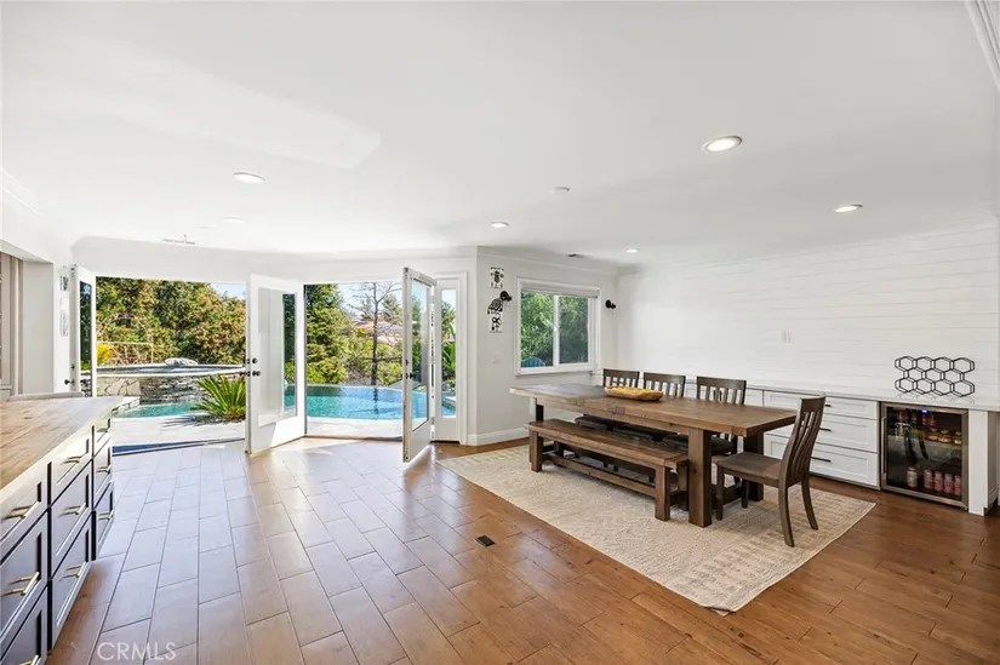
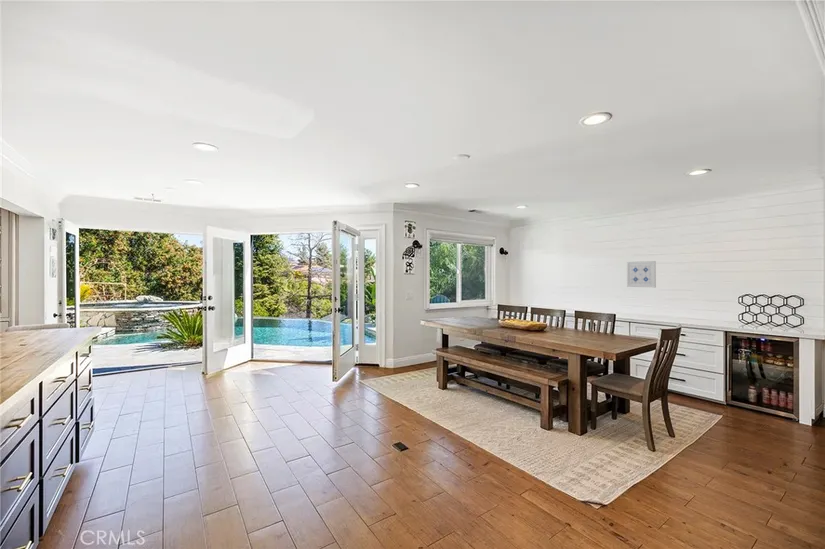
+ wall art [626,260,657,289]
